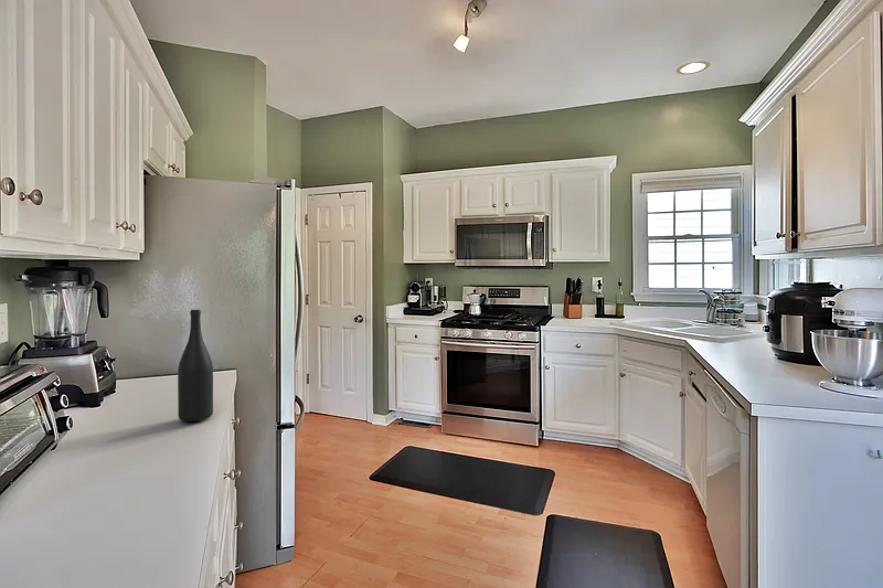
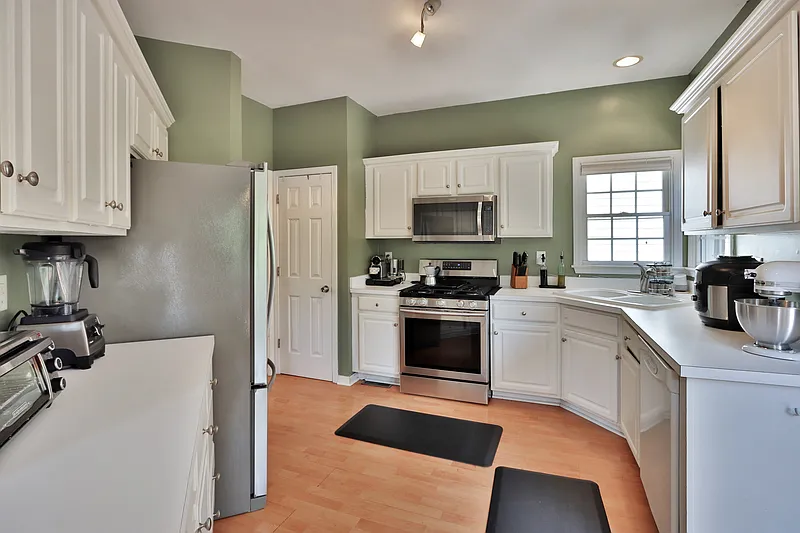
- wine bottle [177,309,214,423]
